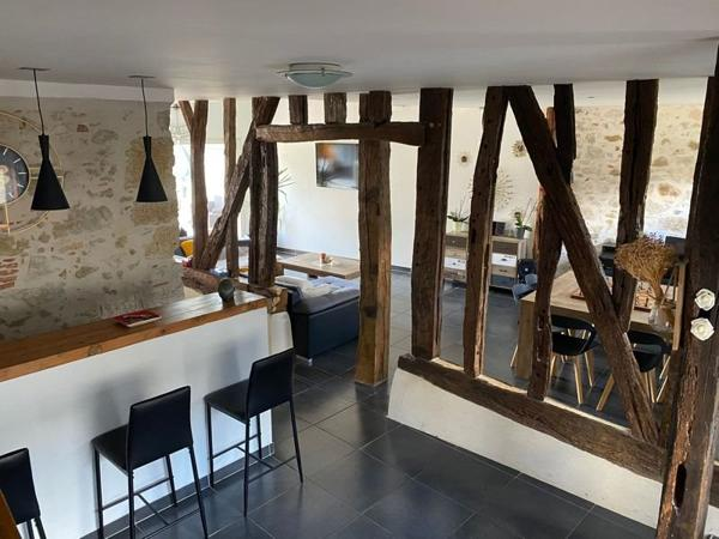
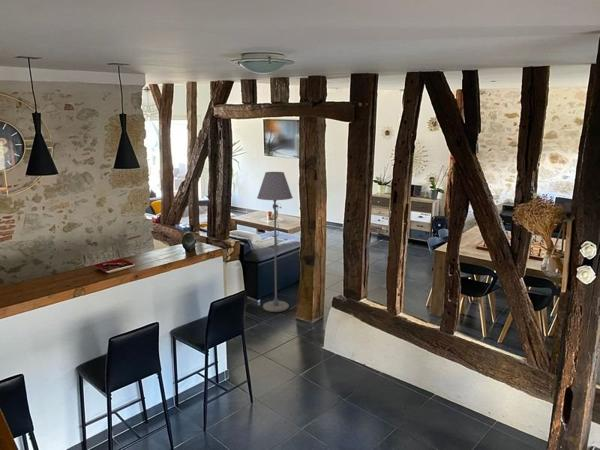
+ floor lamp [256,171,294,313]
